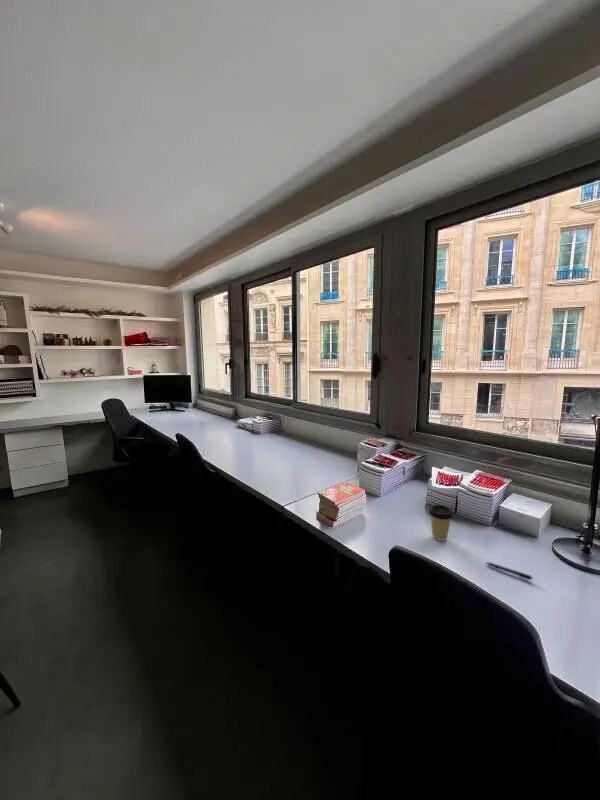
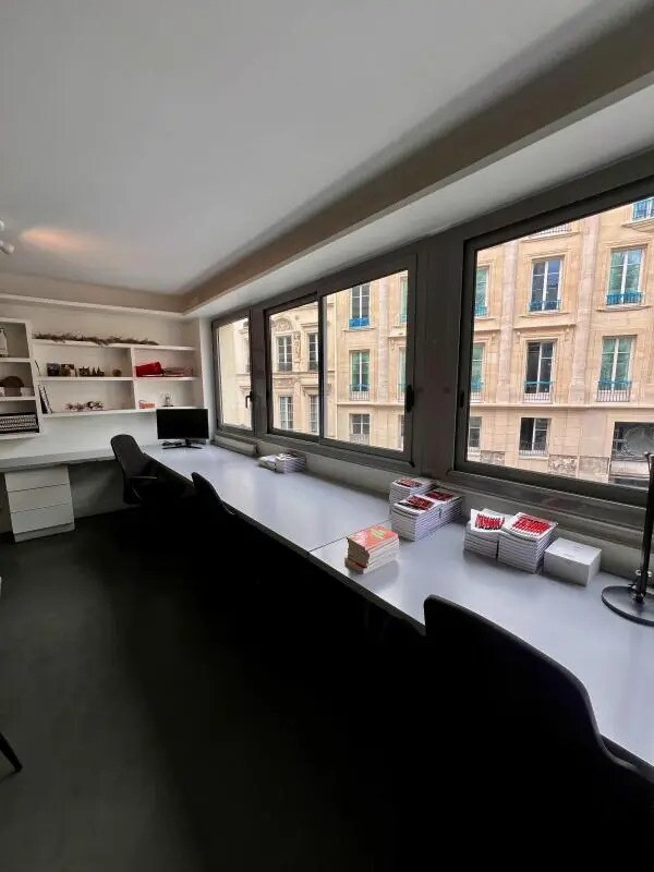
- coffee cup [428,504,454,542]
- pen [484,561,534,581]
